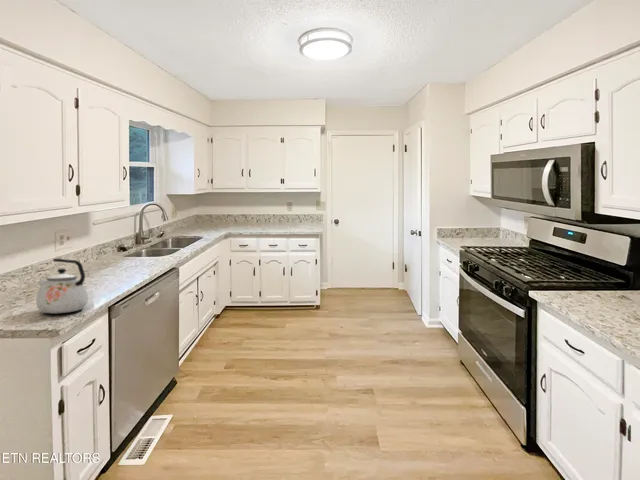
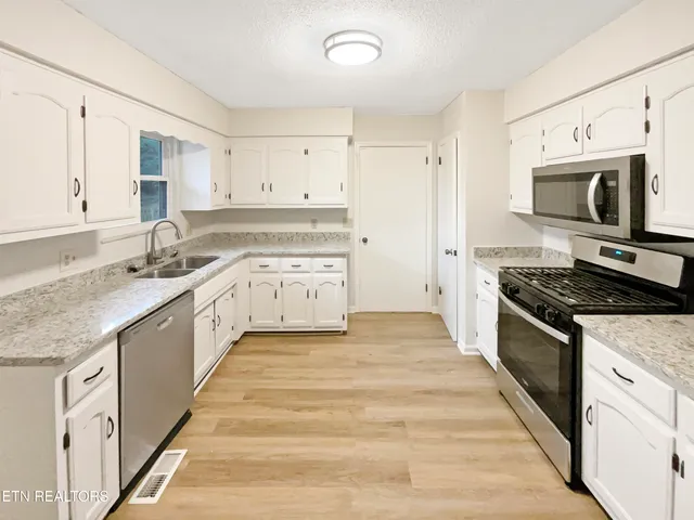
- kettle [35,258,89,315]
